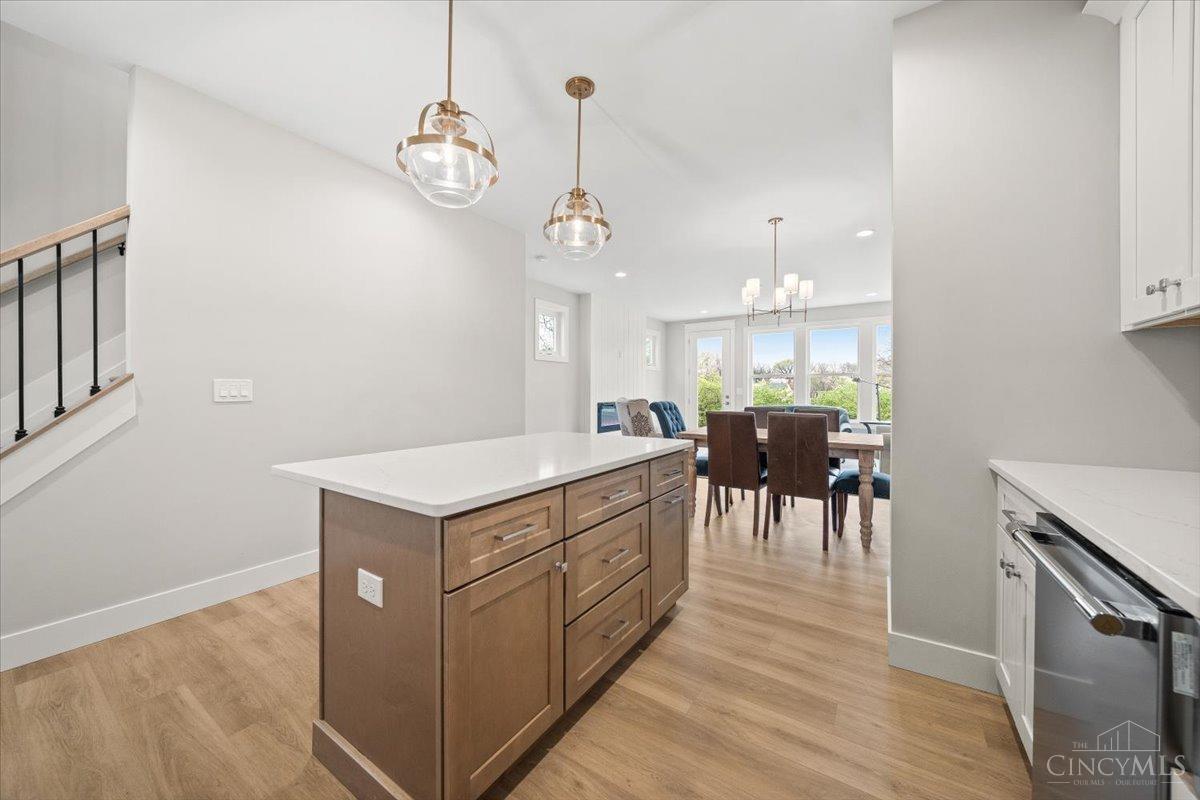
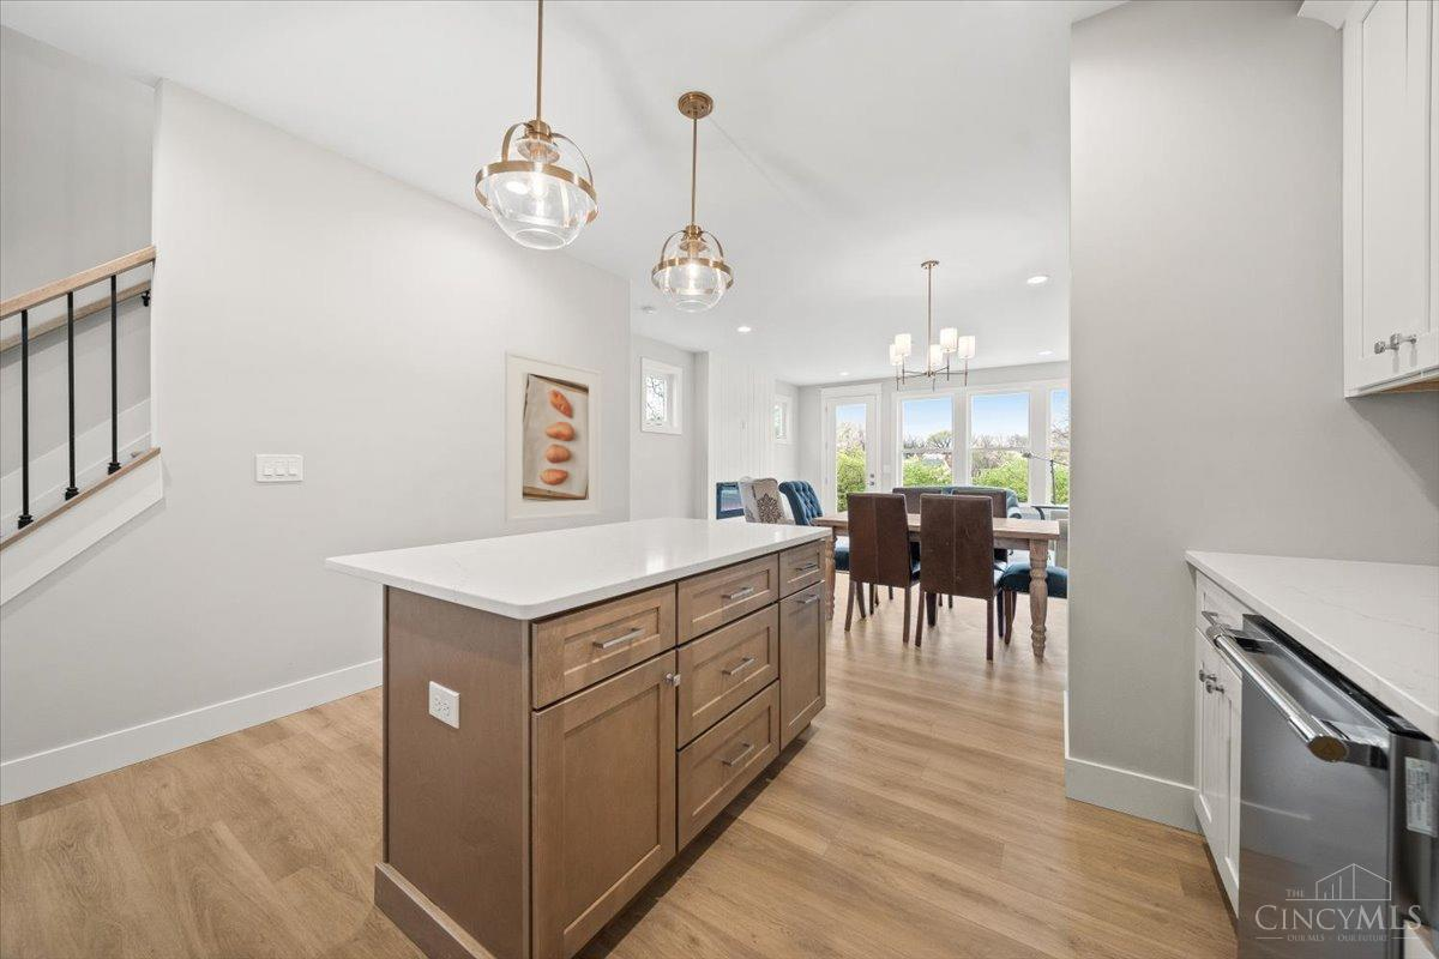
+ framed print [504,349,602,523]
